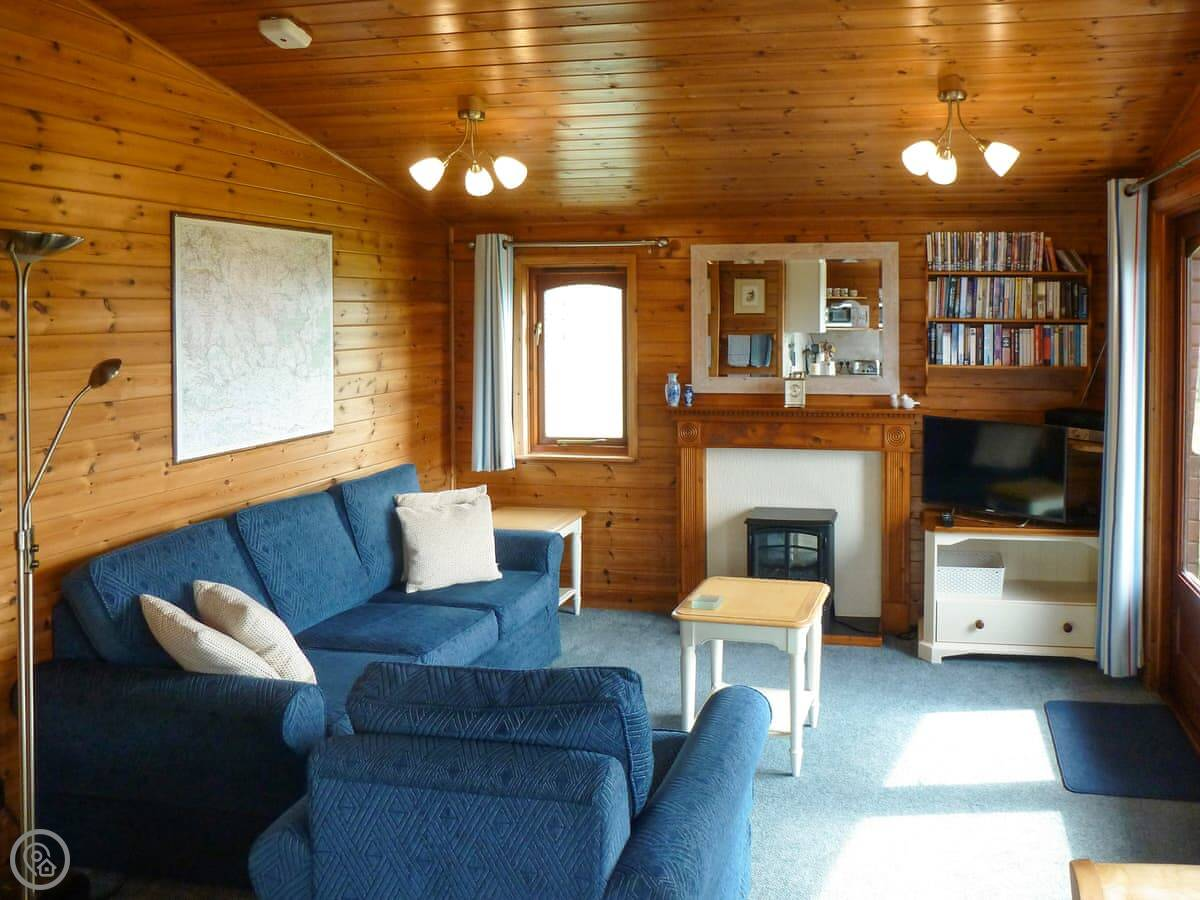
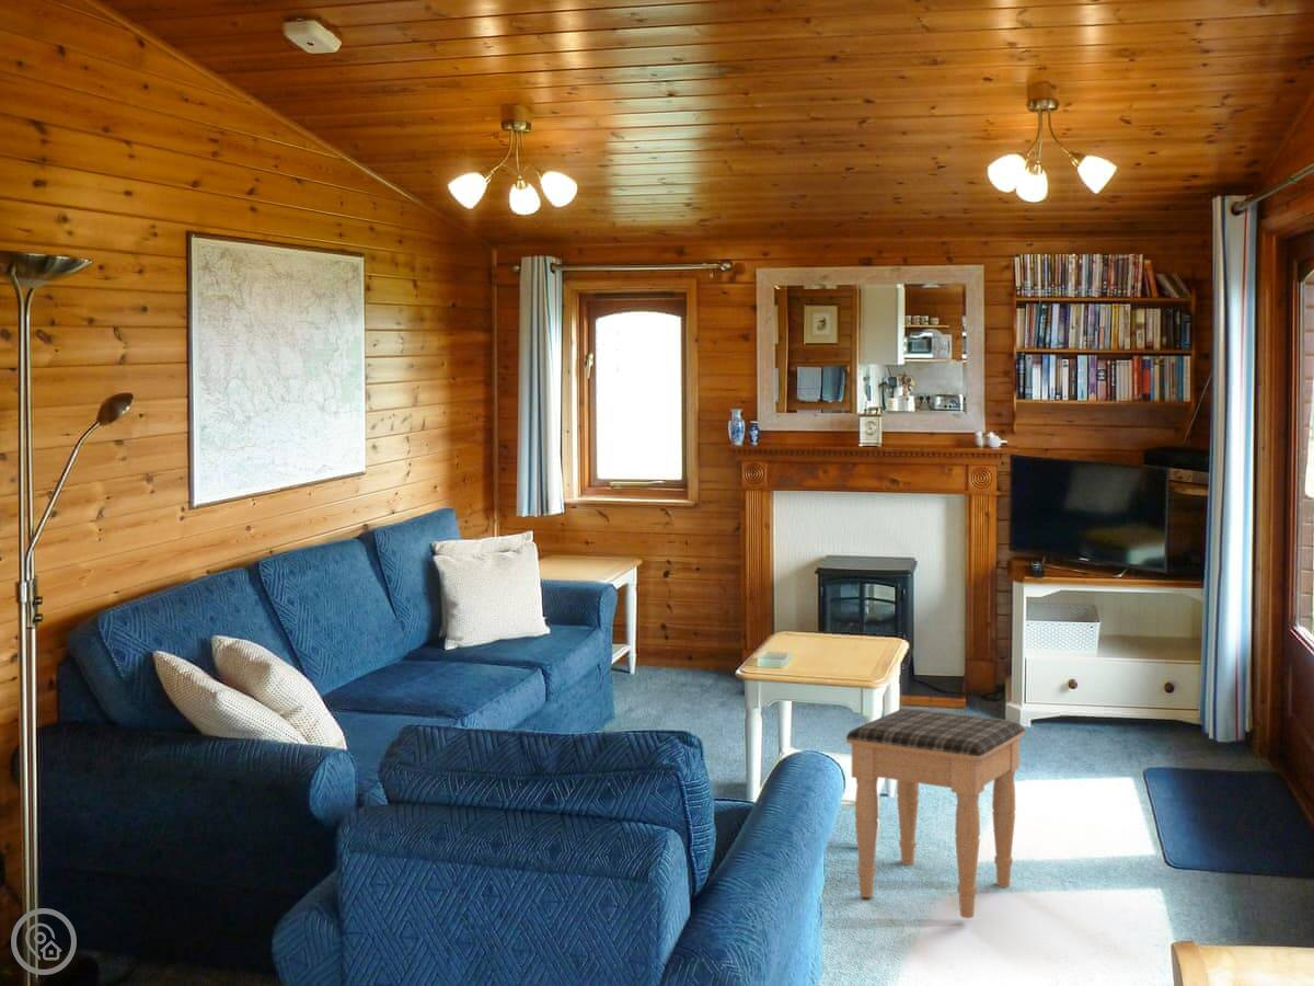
+ footstool [845,708,1026,919]
